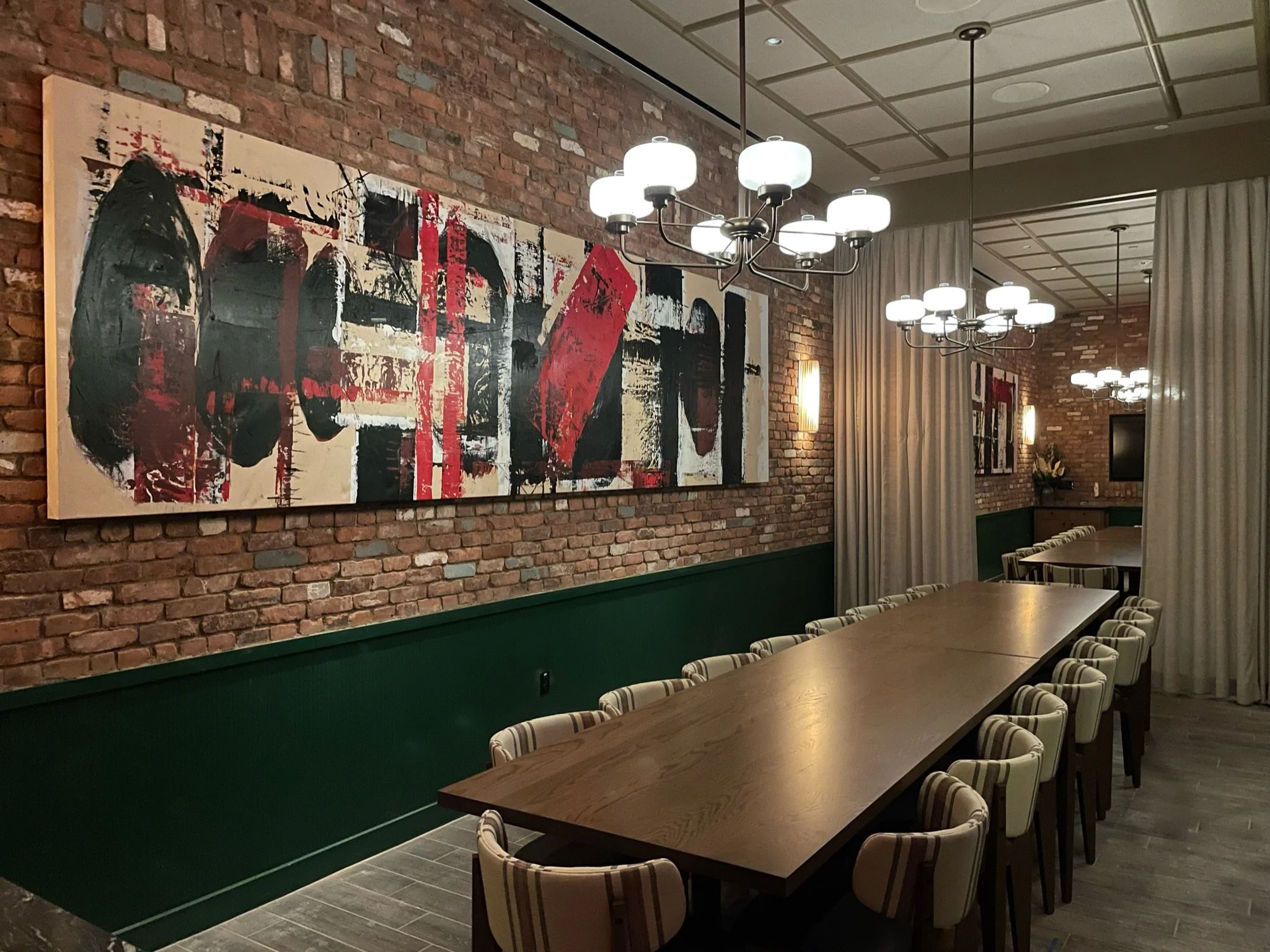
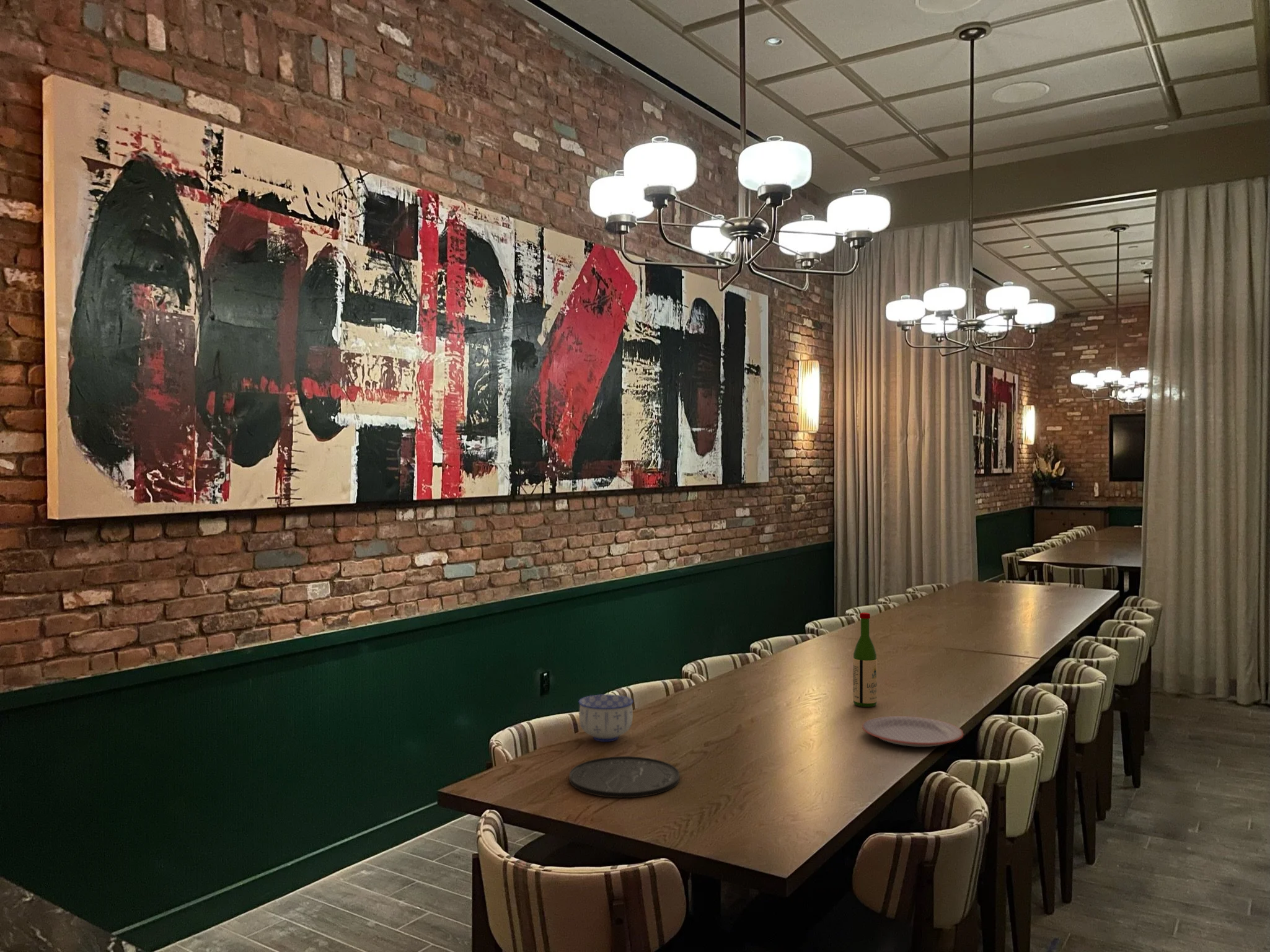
+ plate [862,715,964,747]
+ wine bottle [852,612,878,708]
+ plate [569,756,680,798]
+ bowl [578,694,633,743]
